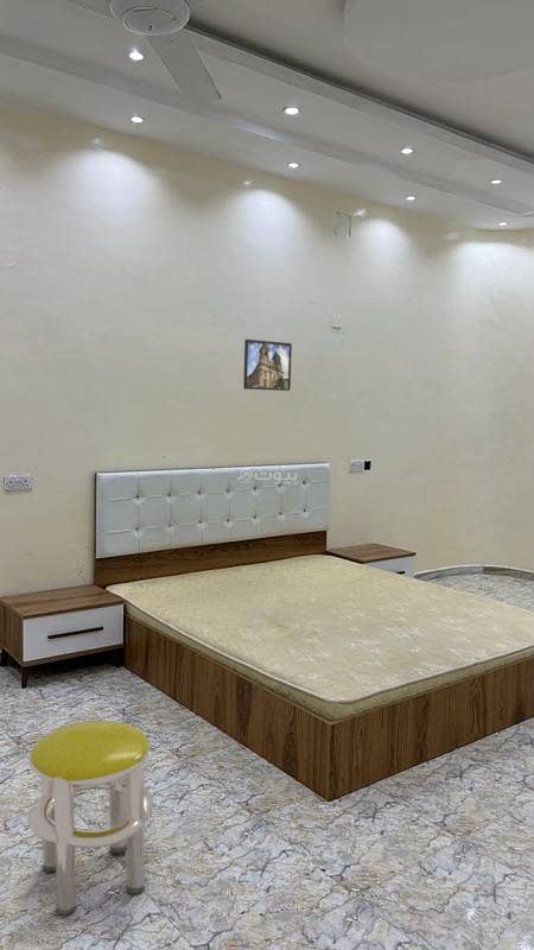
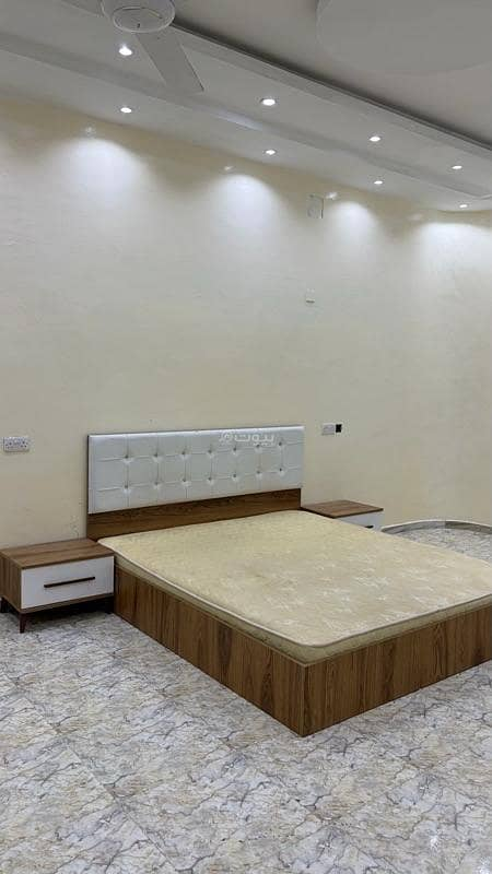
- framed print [242,338,293,392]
- stool [27,720,154,917]
